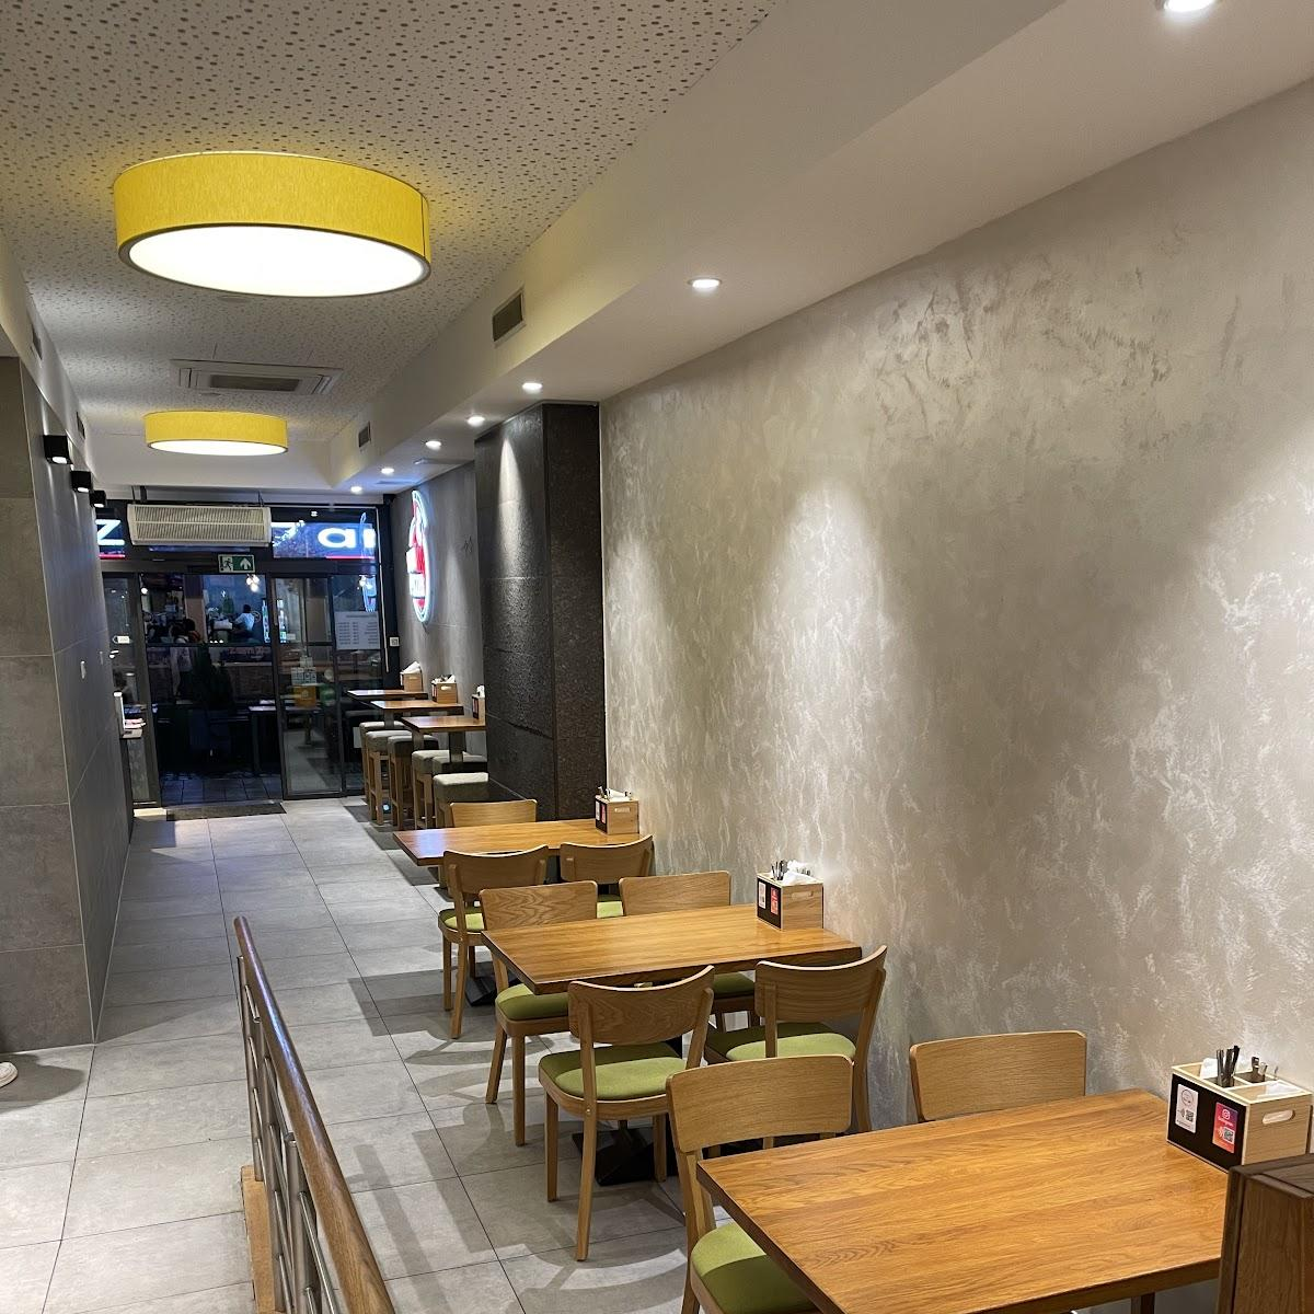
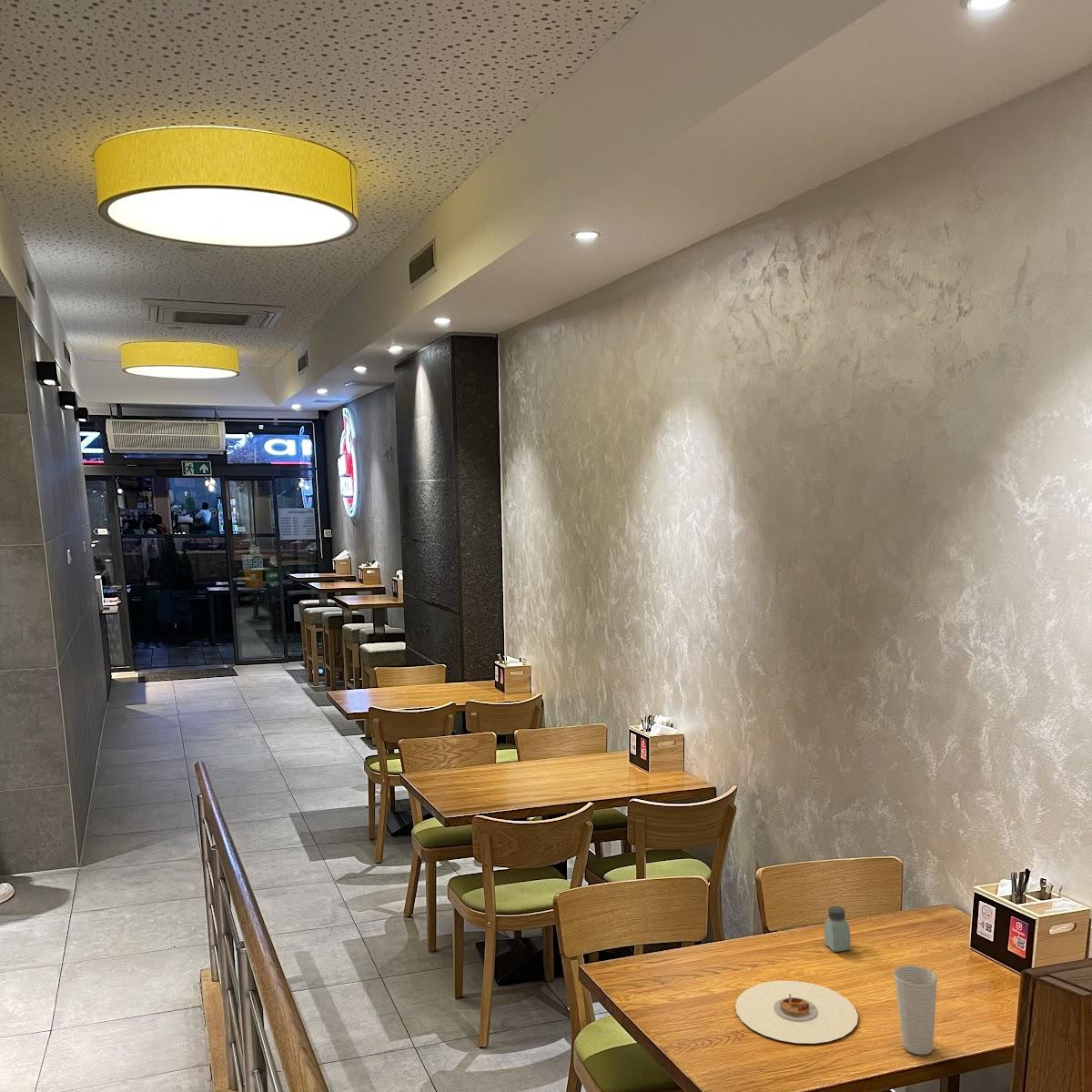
+ cup [894,965,938,1056]
+ plate [734,980,859,1045]
+ saltshaker [824,905,852,953]
